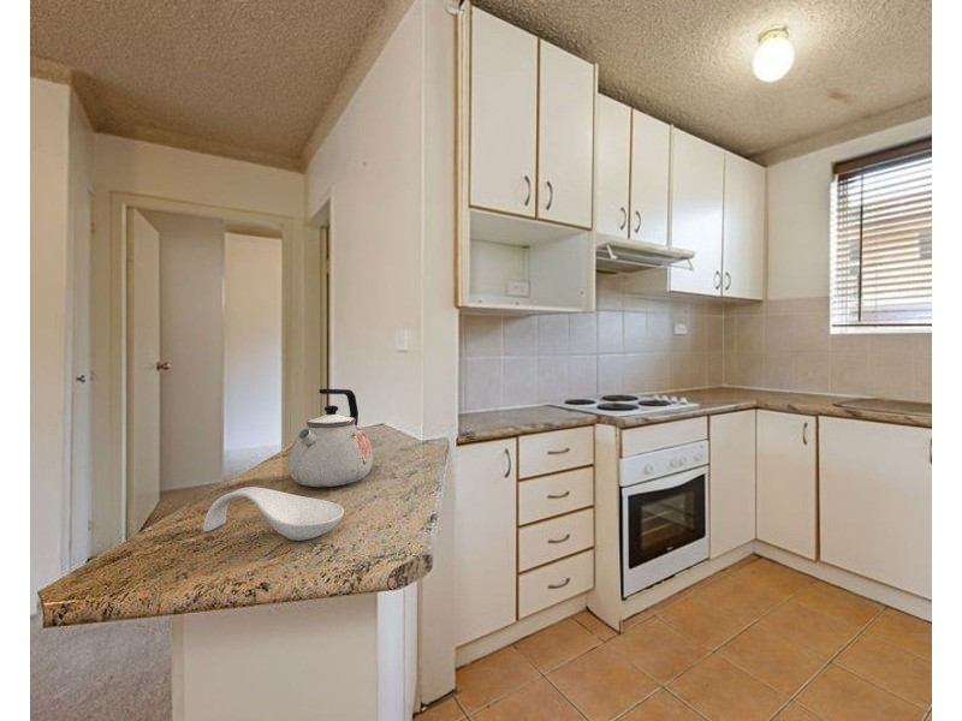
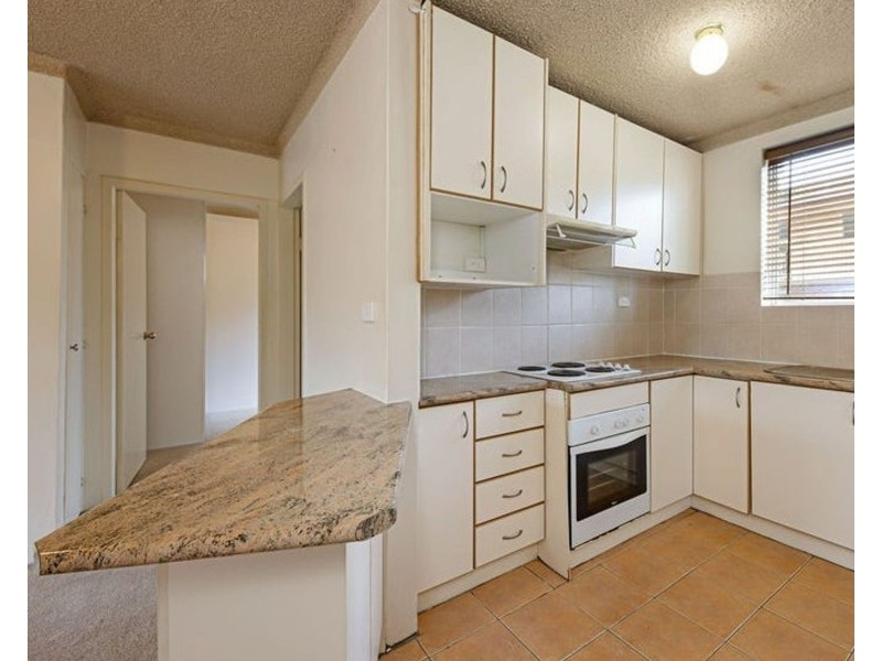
- kettle [287,388,374,488]
- spoon rest [202,485,345,542]
